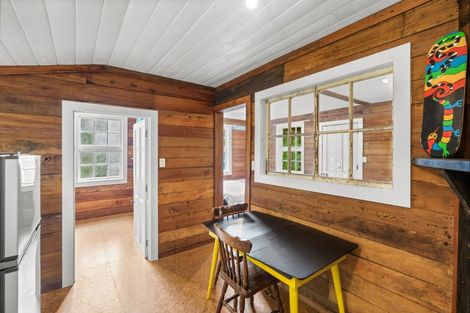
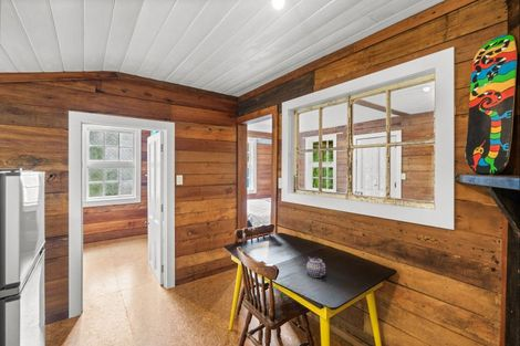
+ teapot [305,255,326,279]
